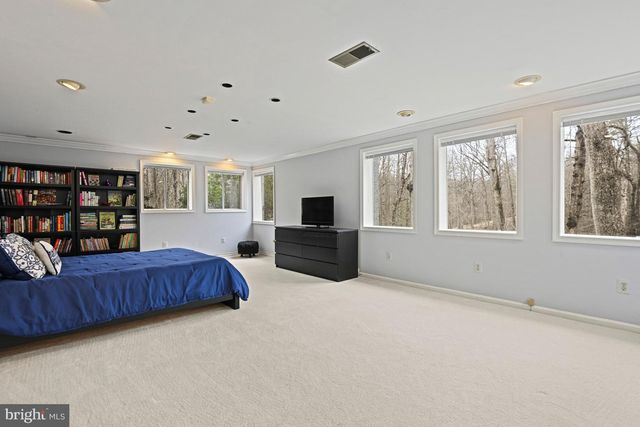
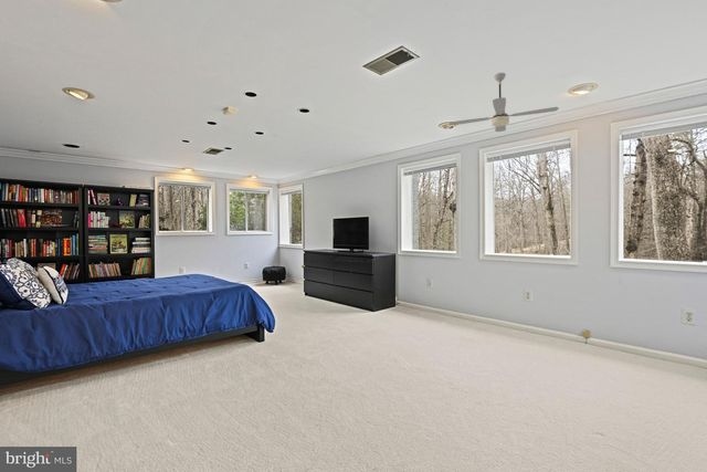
+ ceiling fan [447,72,560,133]
